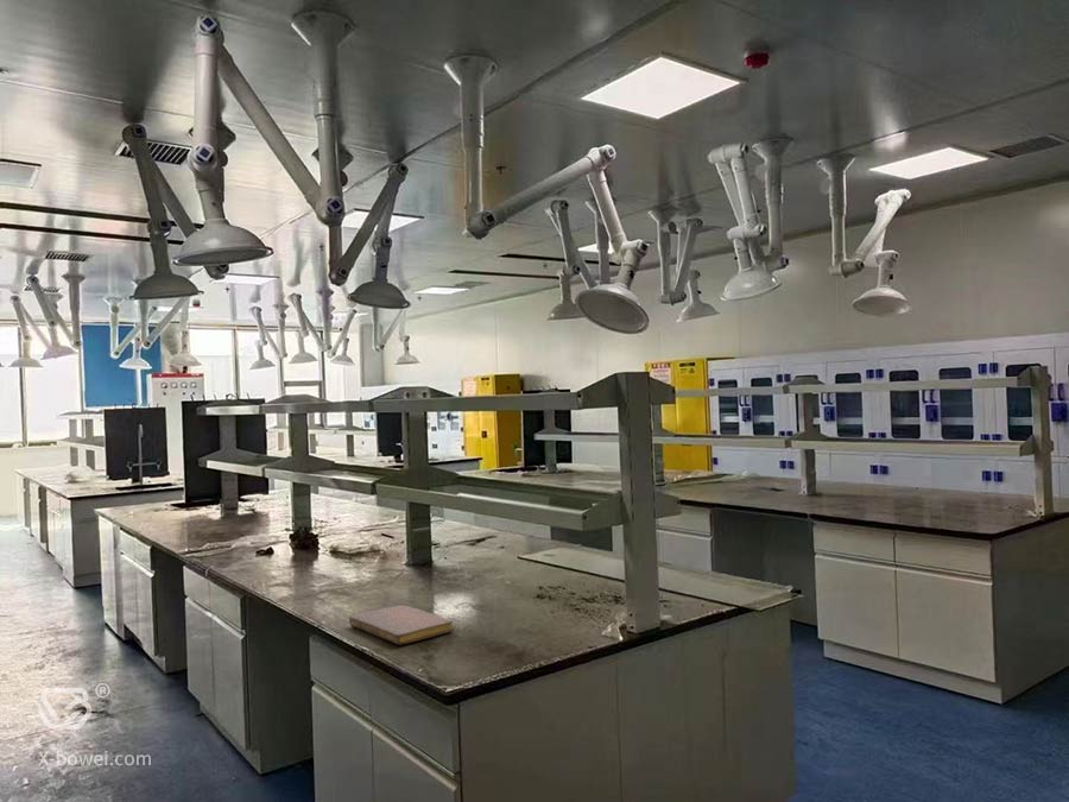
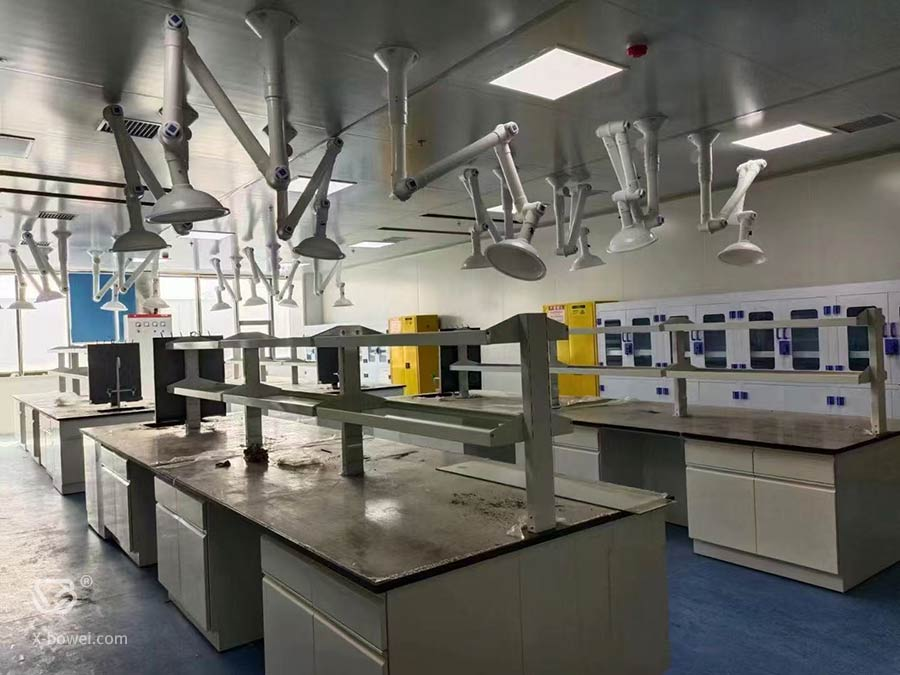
- notebook [348,604,455,646]
